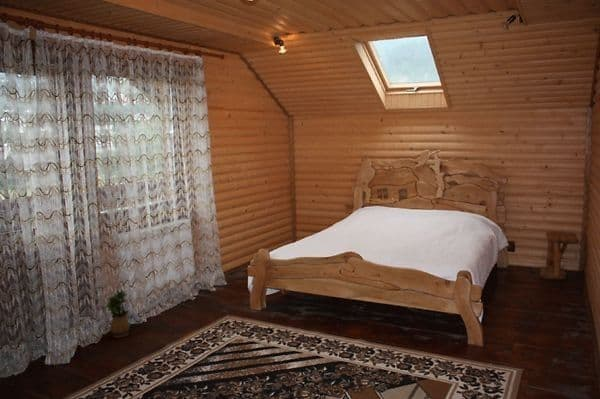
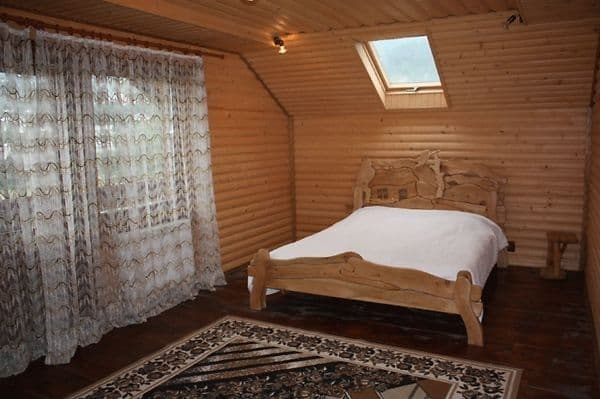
- potted plant [105,289,131,338]
